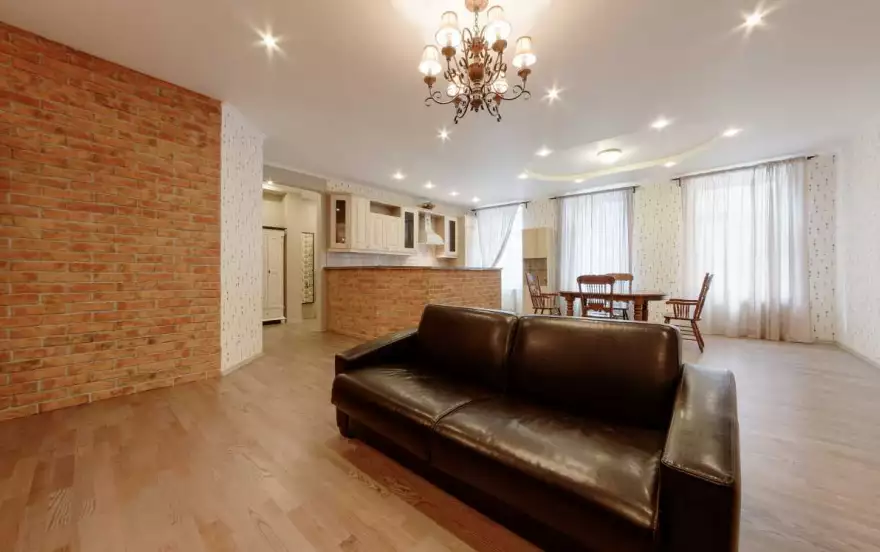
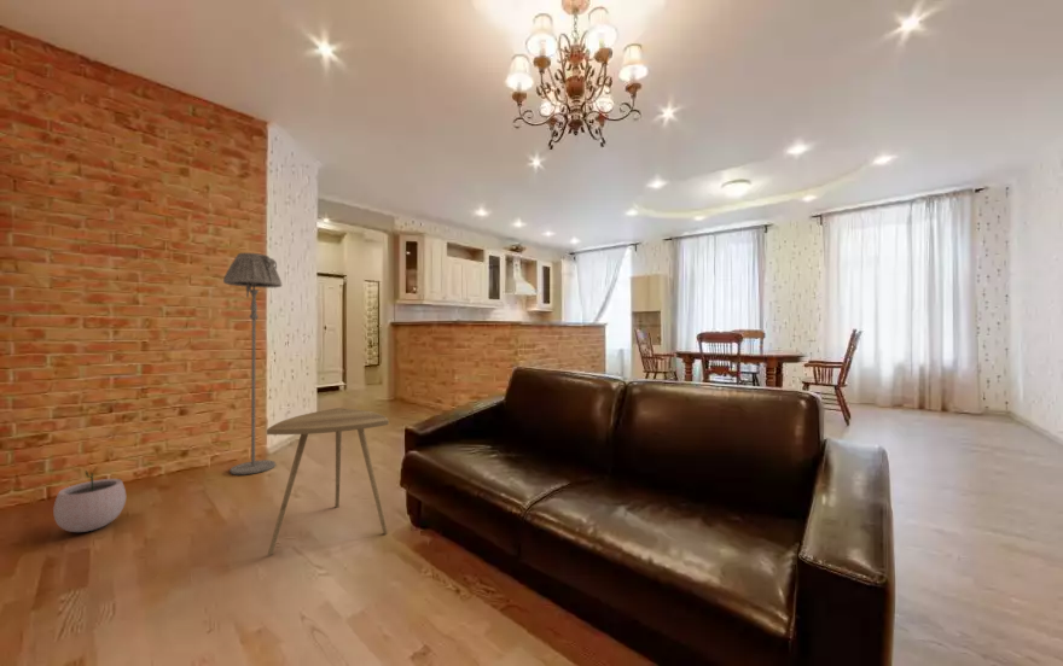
+ plant pot [52,467,127,533]
+ floor lamp [222,251,283,475]
+ side table [266,408,390,556]
